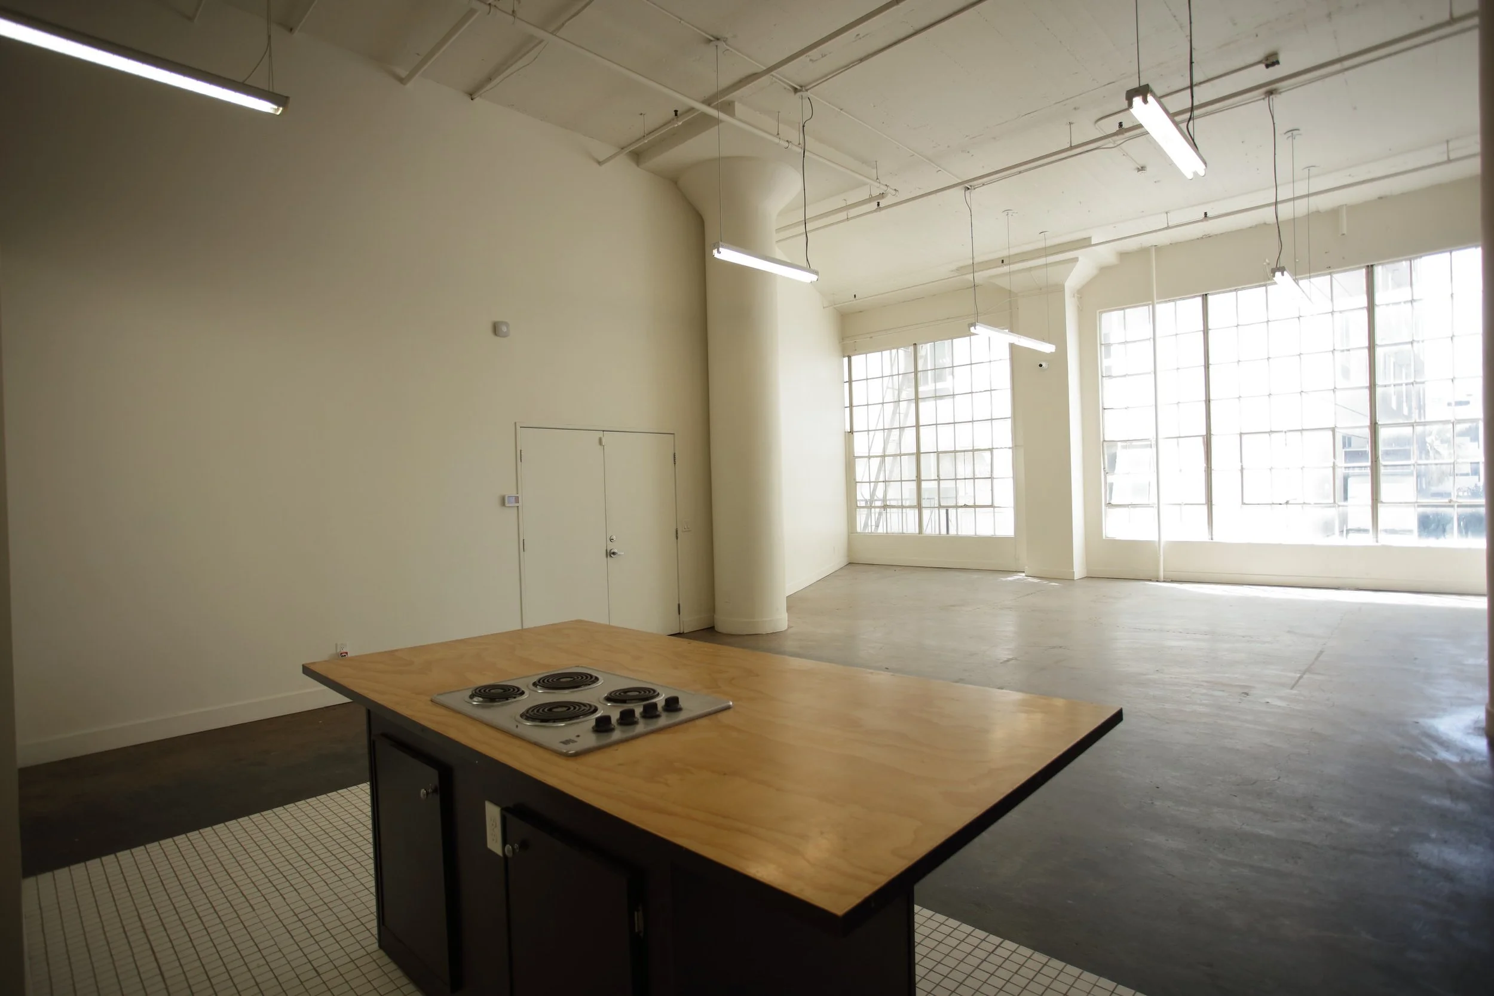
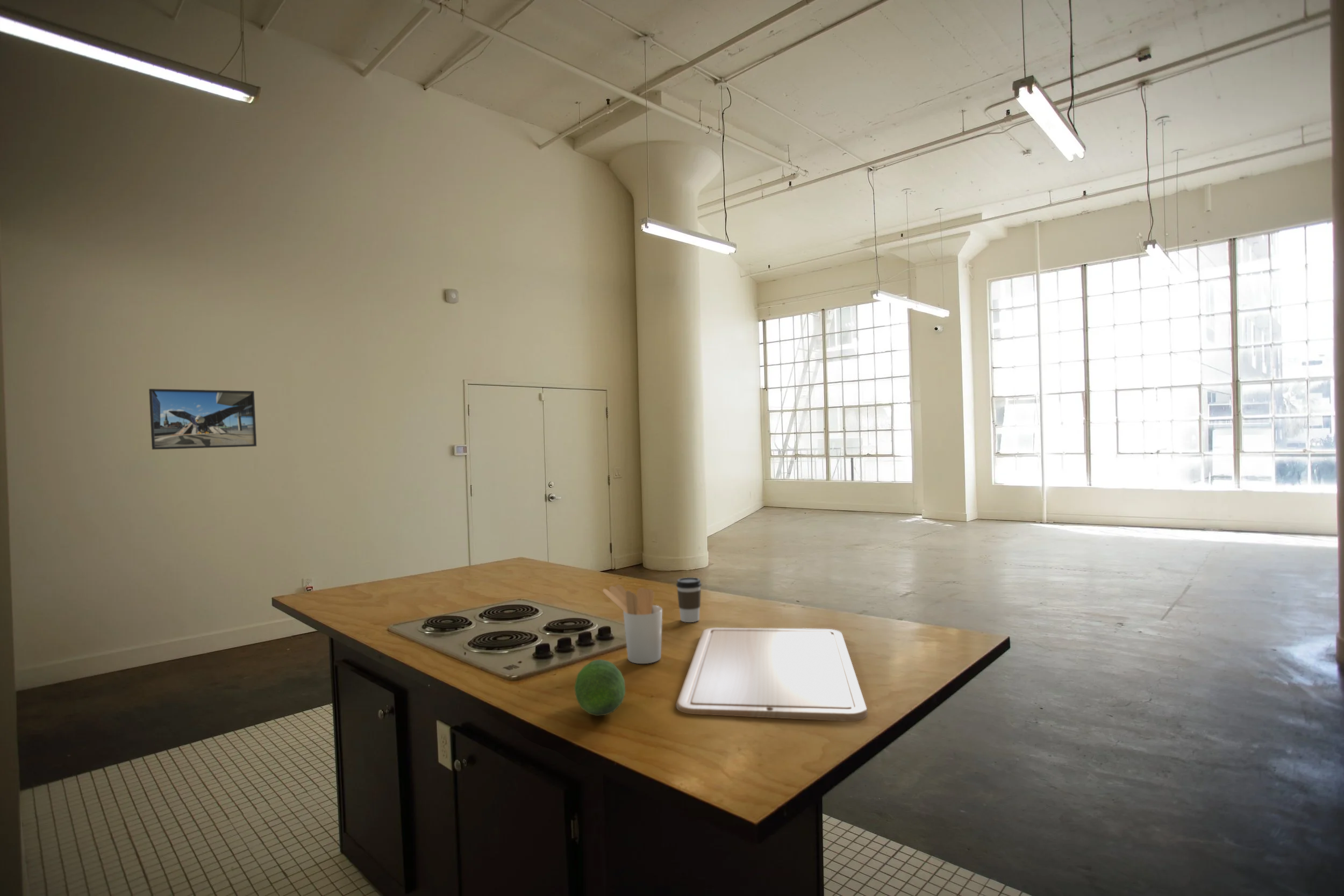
+ fruit [574,659,626,716]
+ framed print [148,388,258,450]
+ utensil holder [602,584,663,664]
+ coffee cup [676,577,702,623]
+ chopping board [676,627,868,722]
